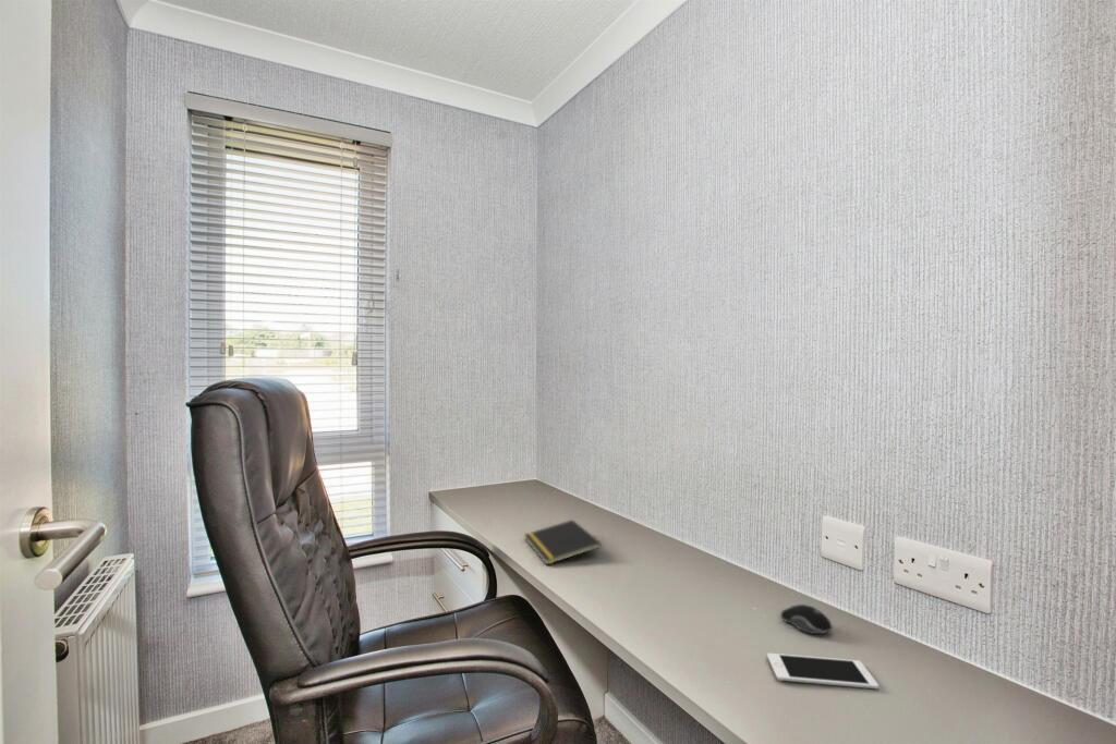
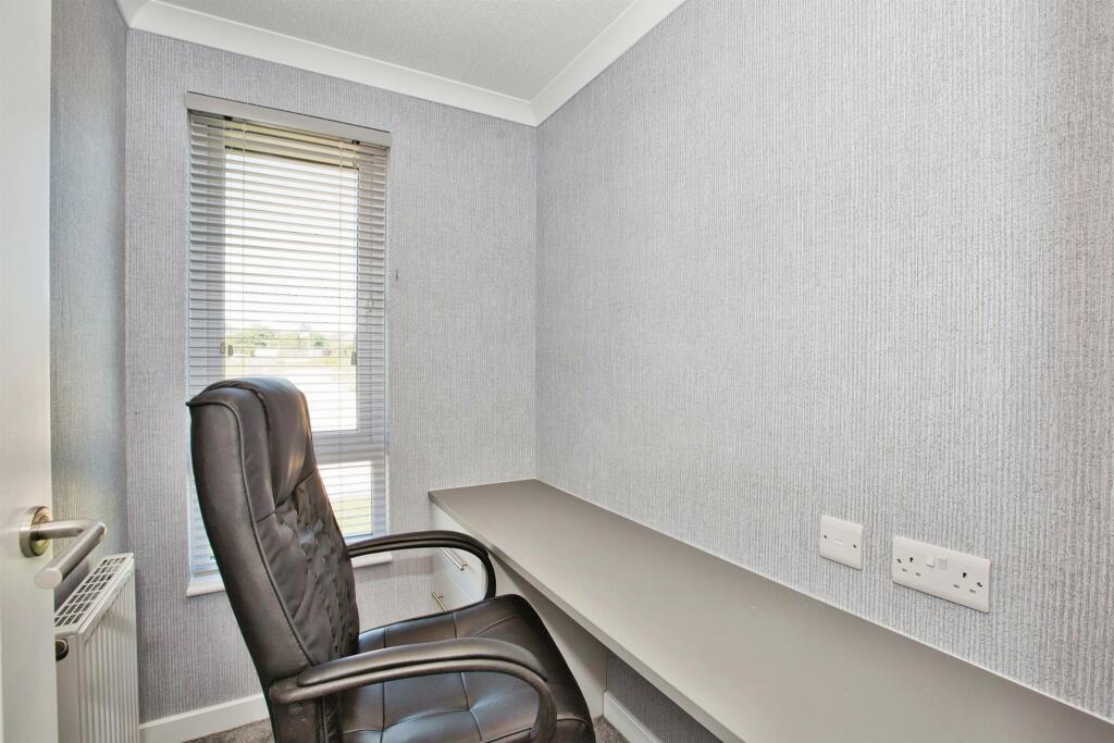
- cell phone [766,652,880,691]
- notepad [523,519,603,566]
- computer mouse [779,603,834,635]
